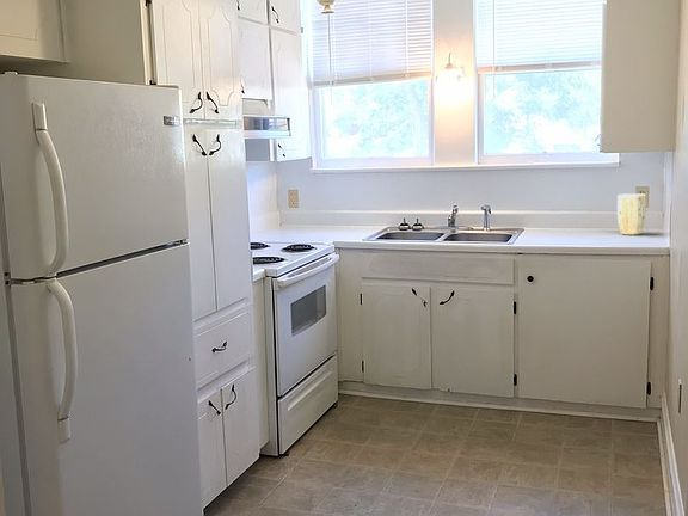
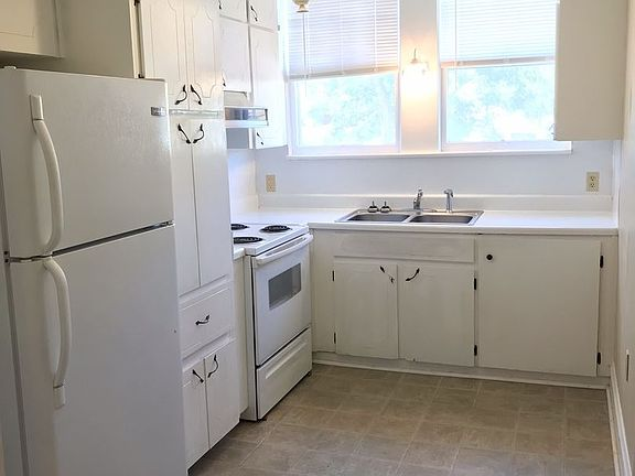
- plant pot [616,192,647,235]
